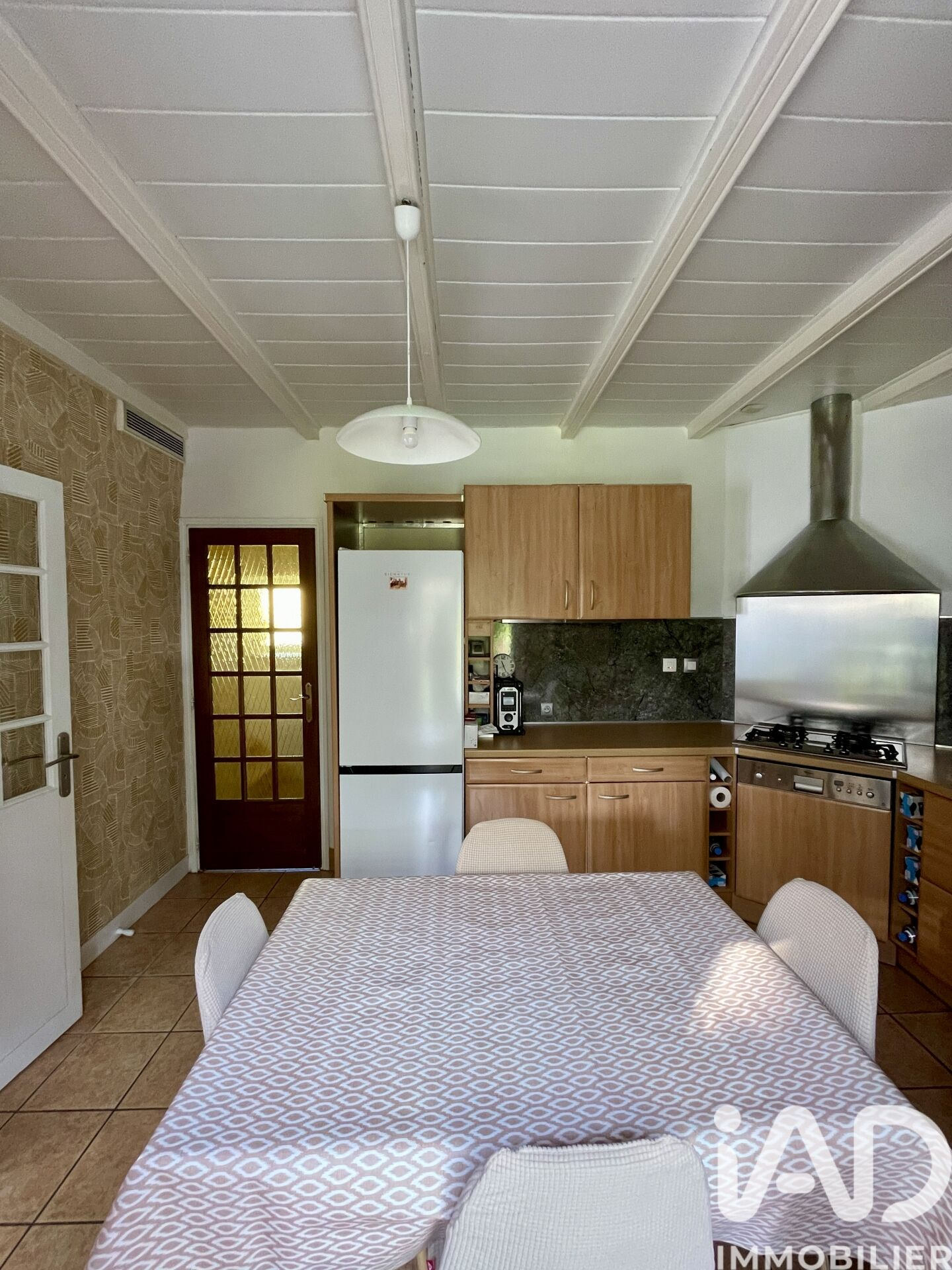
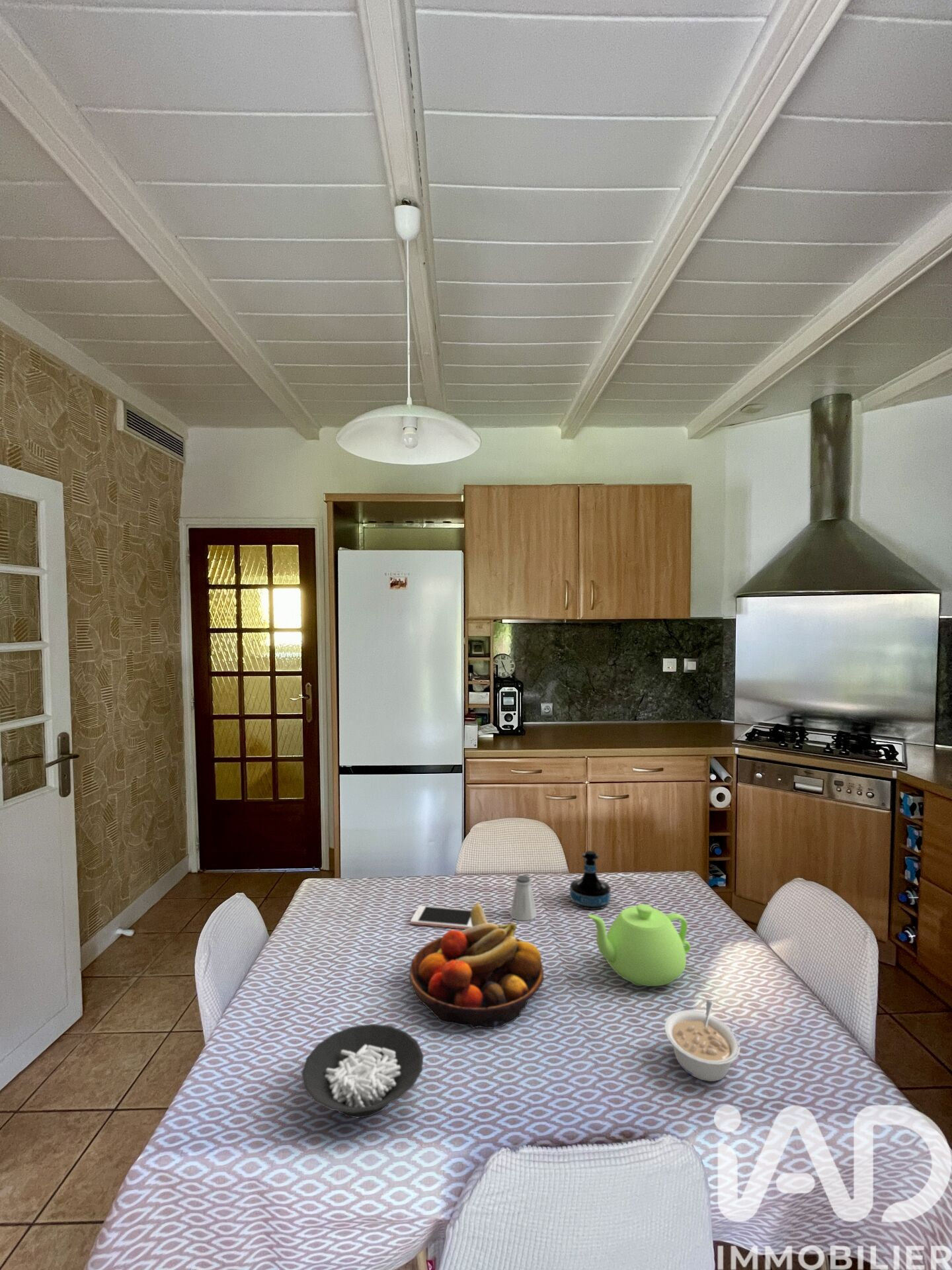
+ cereal bowl [301,1023,424,1119]
+ tequila bottle [569,850,611,910]
+ legume [664,999,741,1082]
+ fruit bowl [409,902,544,1030]
+ cell phone [410,905,472,929]
+ saltshaker [509,874,537,921]
+ teapot [587,904,691,987]
